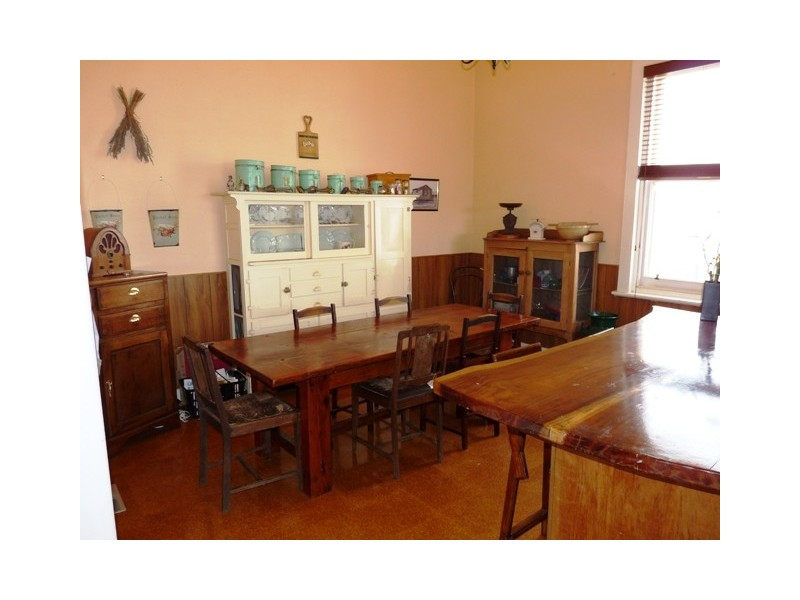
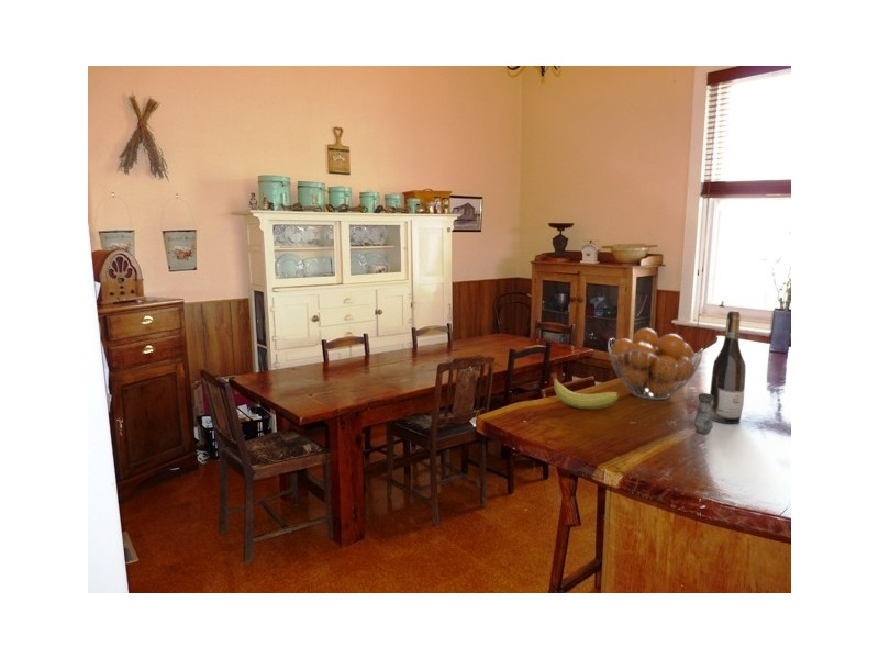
+ salt shaker [692,392,714,435]
+ wine bottle [709,310,747,425]
+ fruit basket [607,327,704,401]
+ fruit [549,372,620,411]
